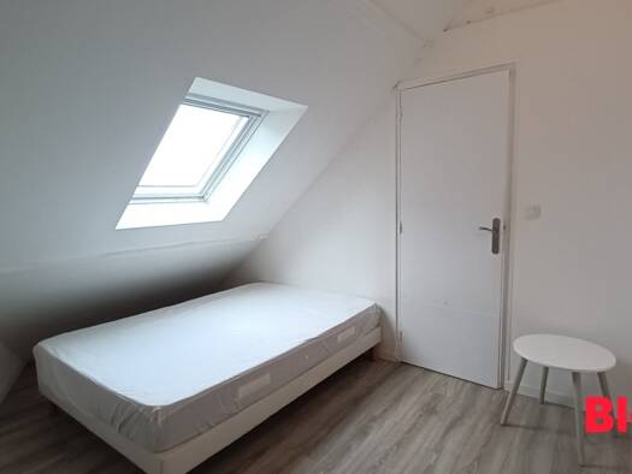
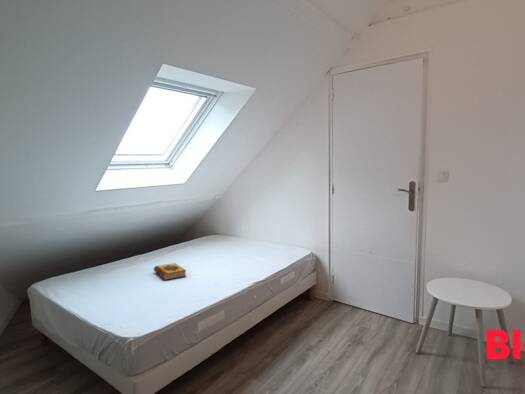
+ hardback book [153,262,187,281]
